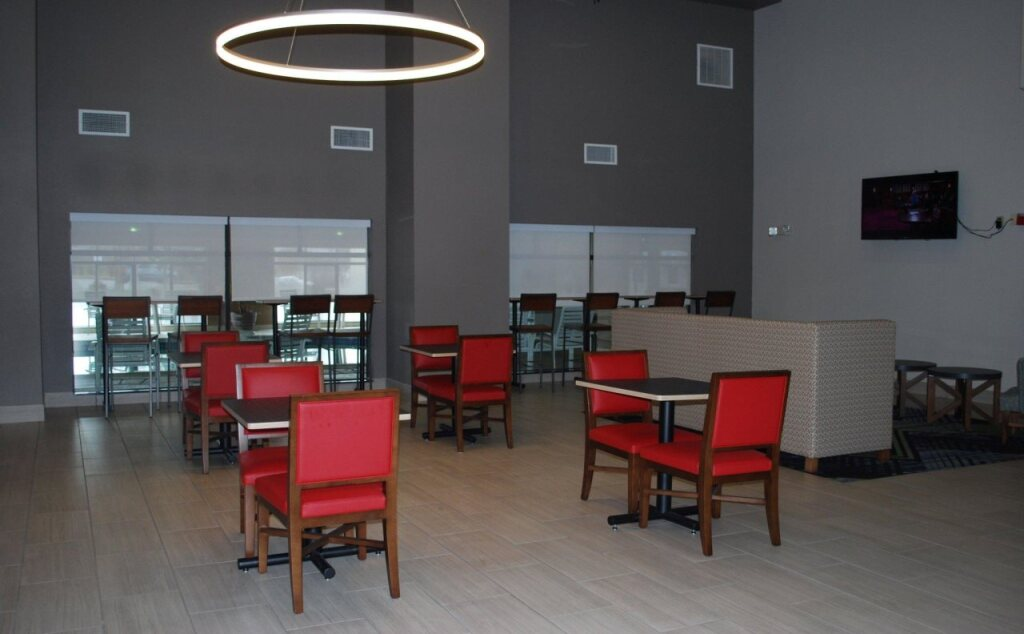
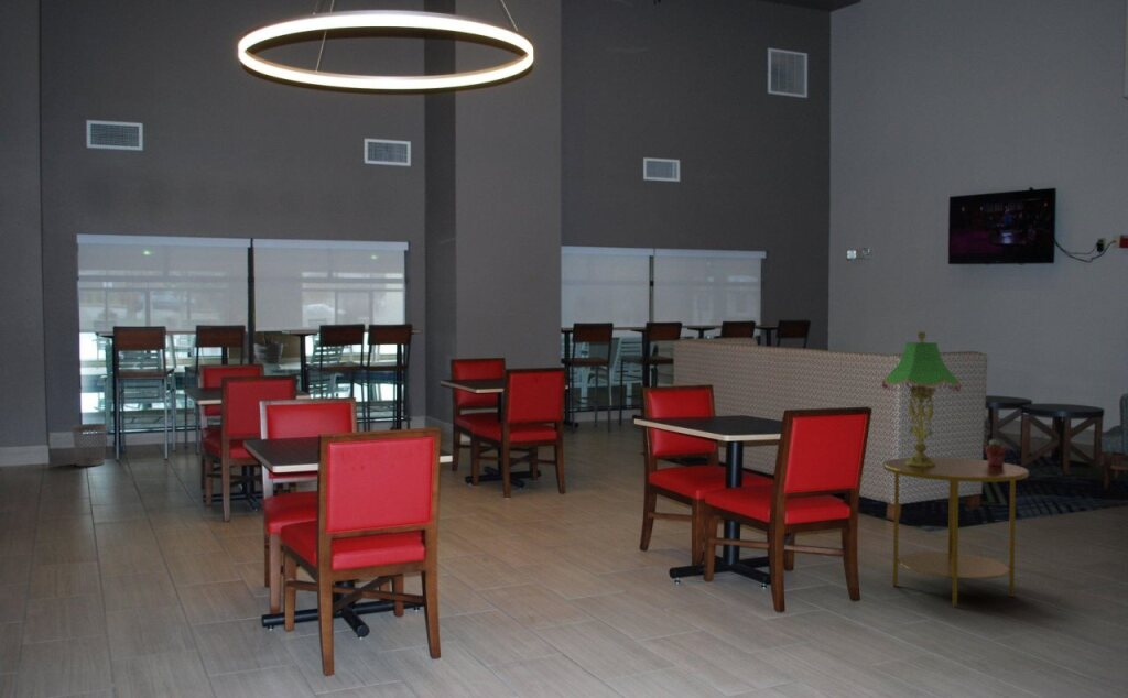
+ table lamp [881,330,963,467]
+ potted succulent [984,437,1008,466]
+ side table [882,456,1030,607]
+ wastebasket [72,423,108,467]
